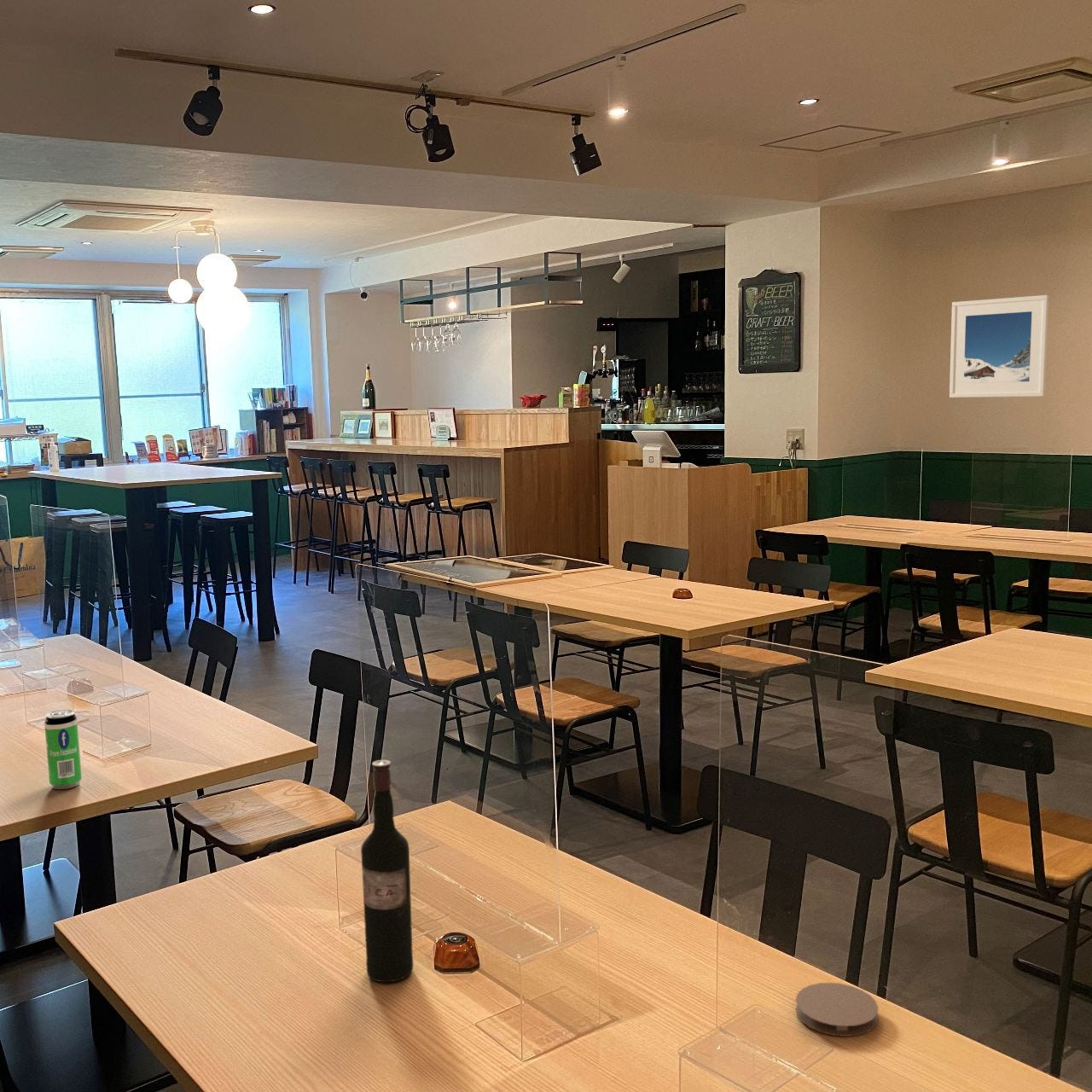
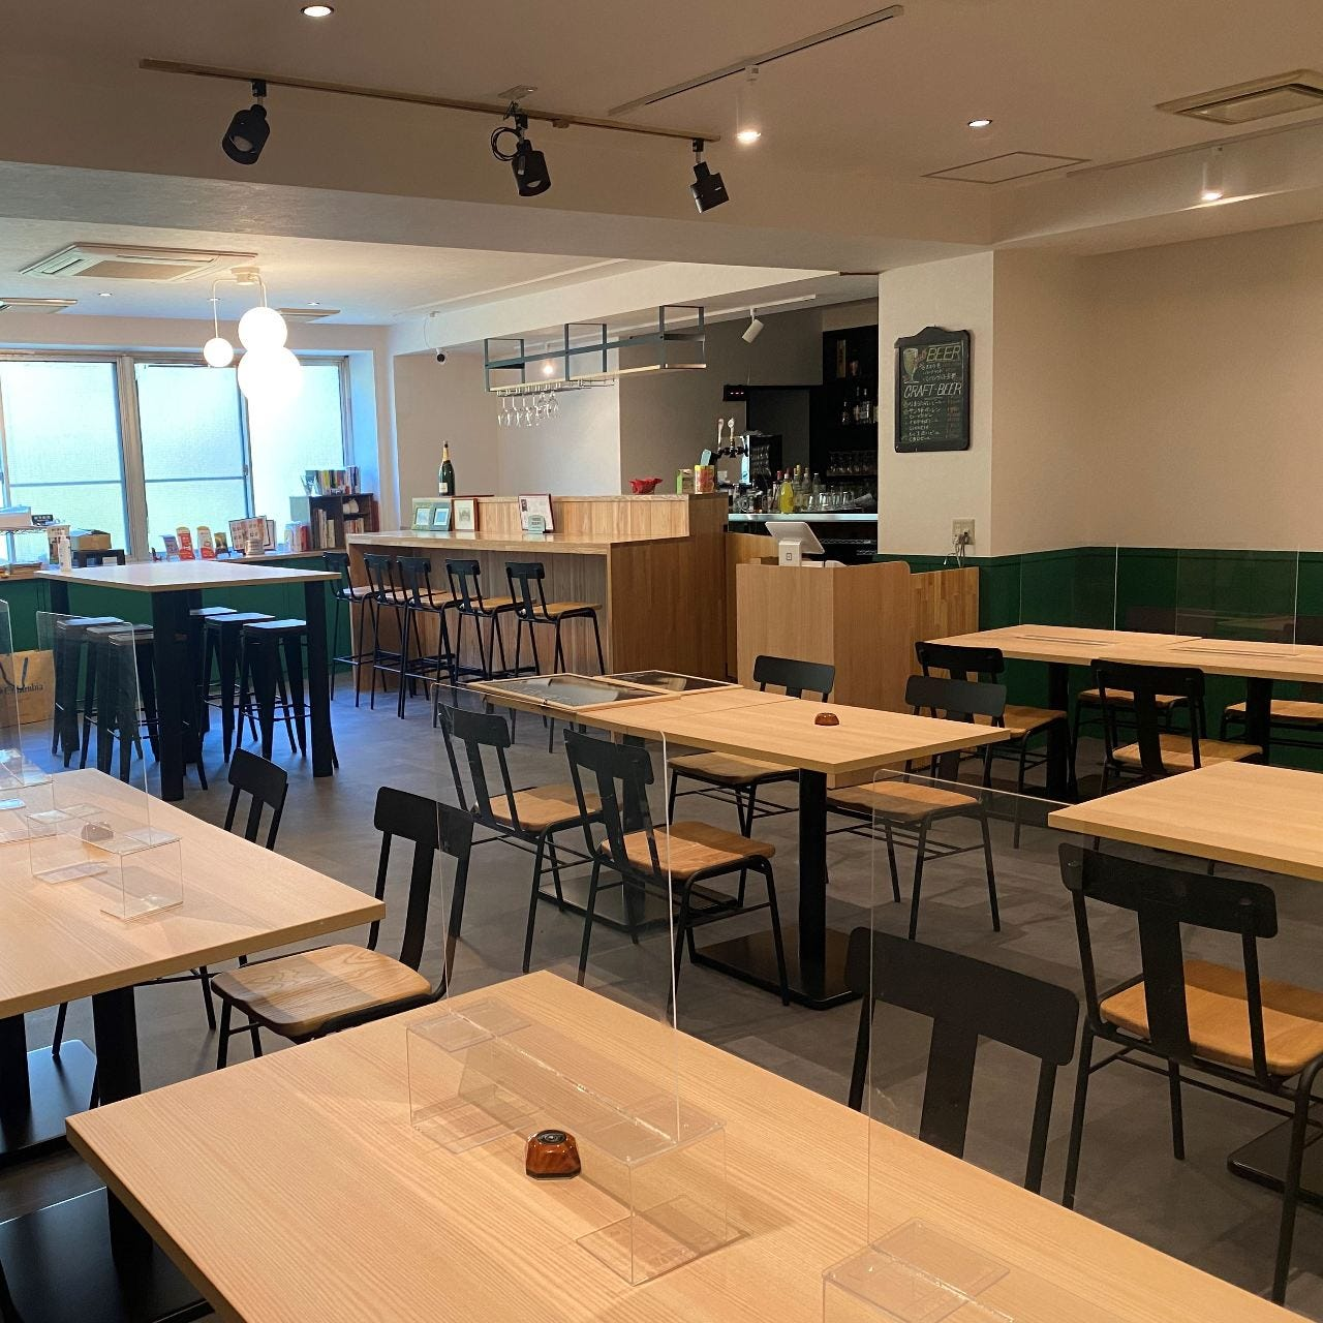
- coaster [795,982,880,1037]
- beverage can [44,709,83,790]
- wine bottle [360,759,414,983]
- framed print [949,294,1049,398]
